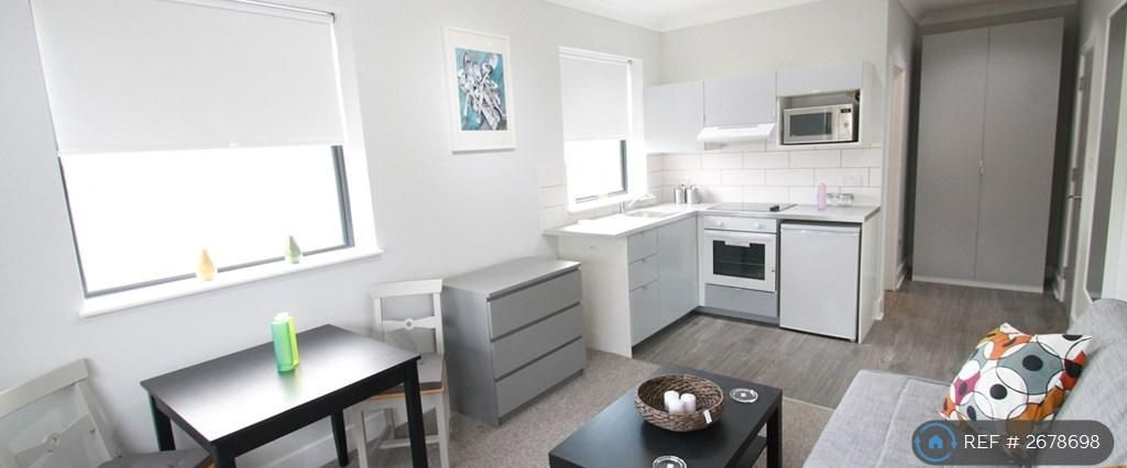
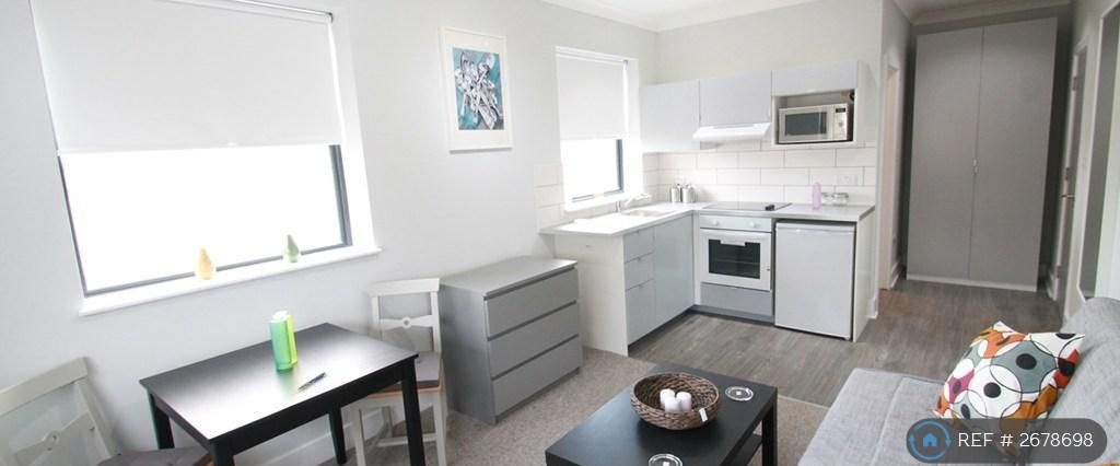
+ pen [296,371,327,391]
